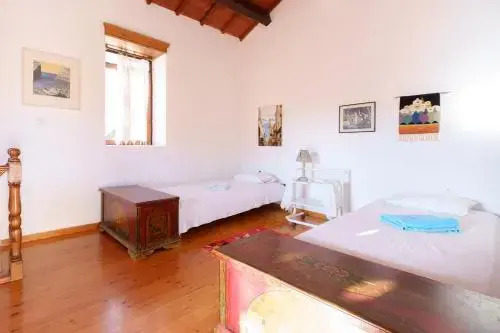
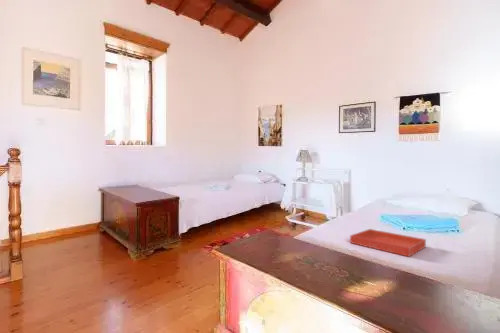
+ tray [349,228,427,258]
